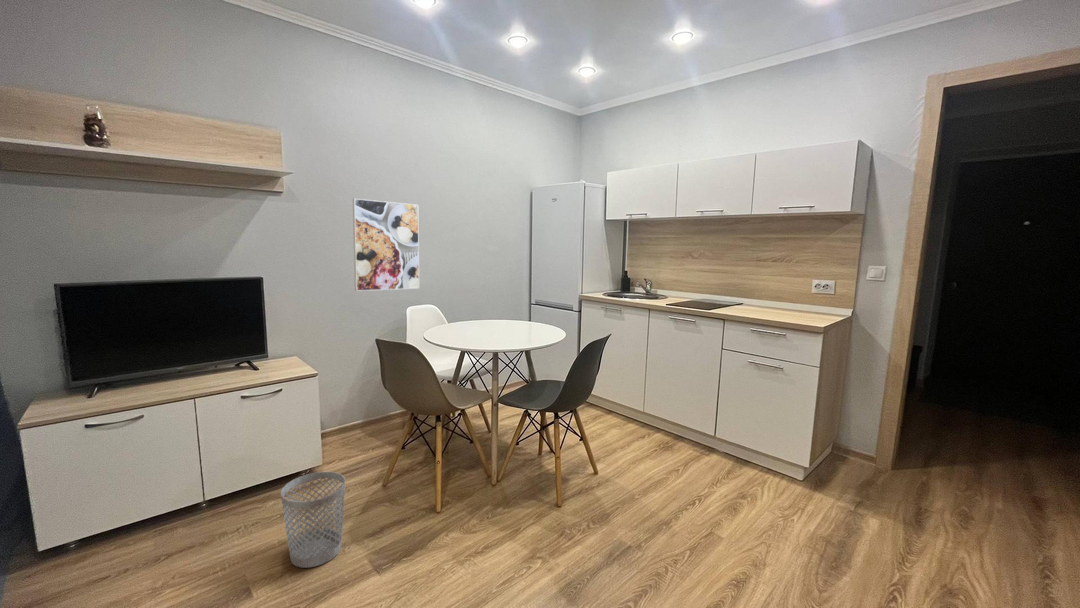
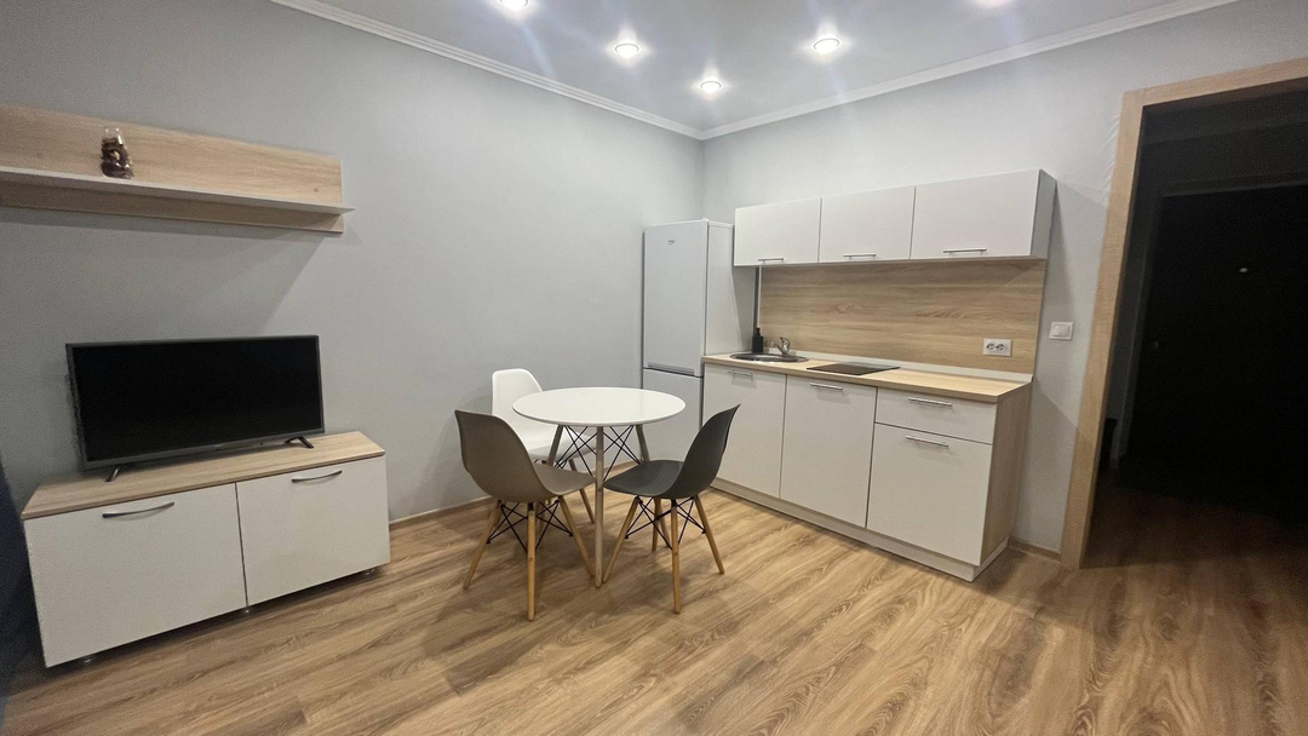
- wastebasket [280,471,347,569]
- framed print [352,198,420,292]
